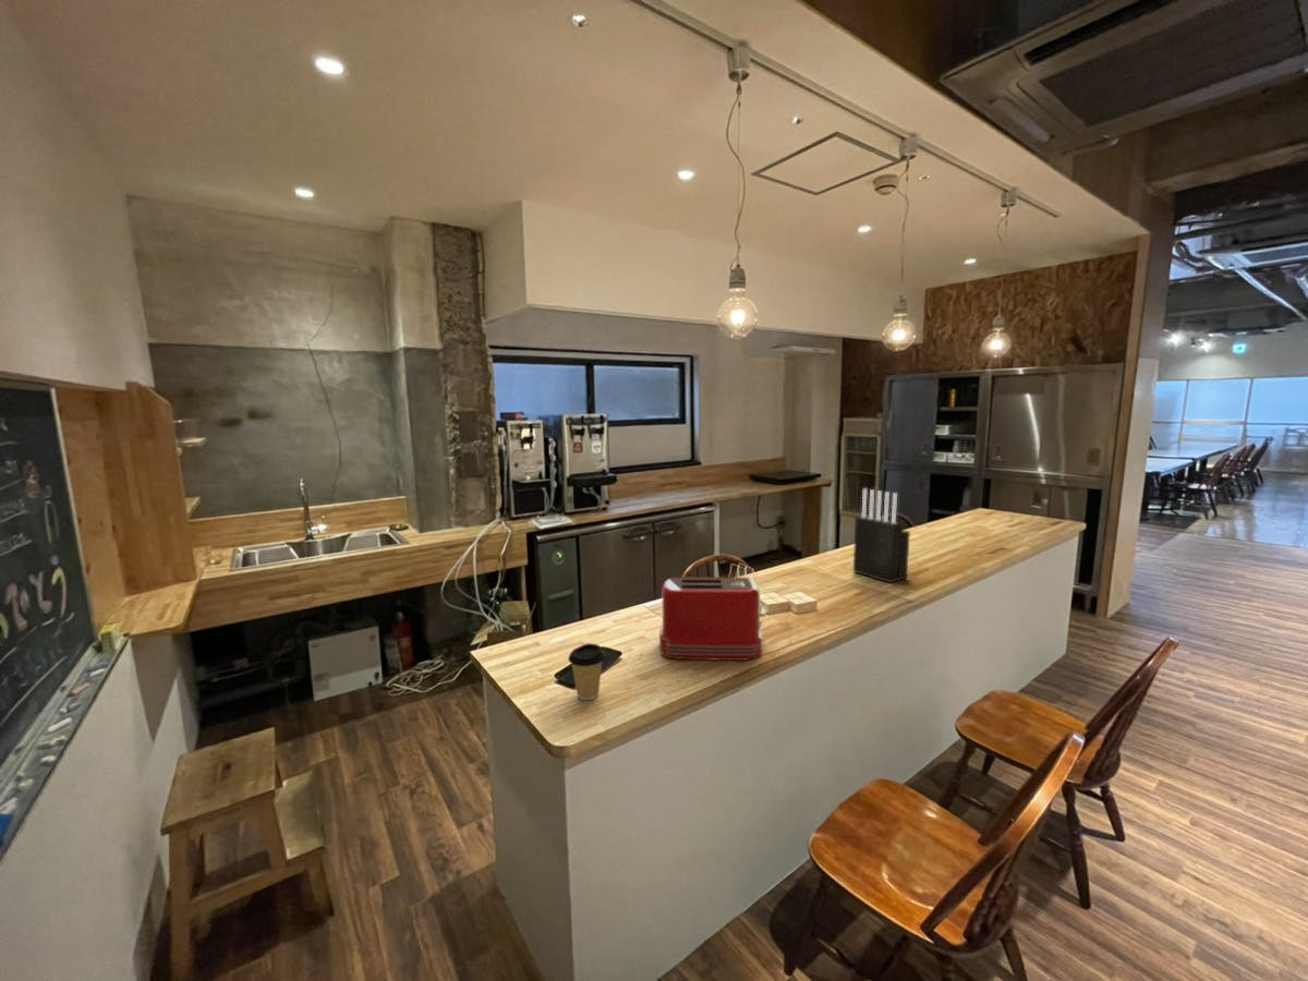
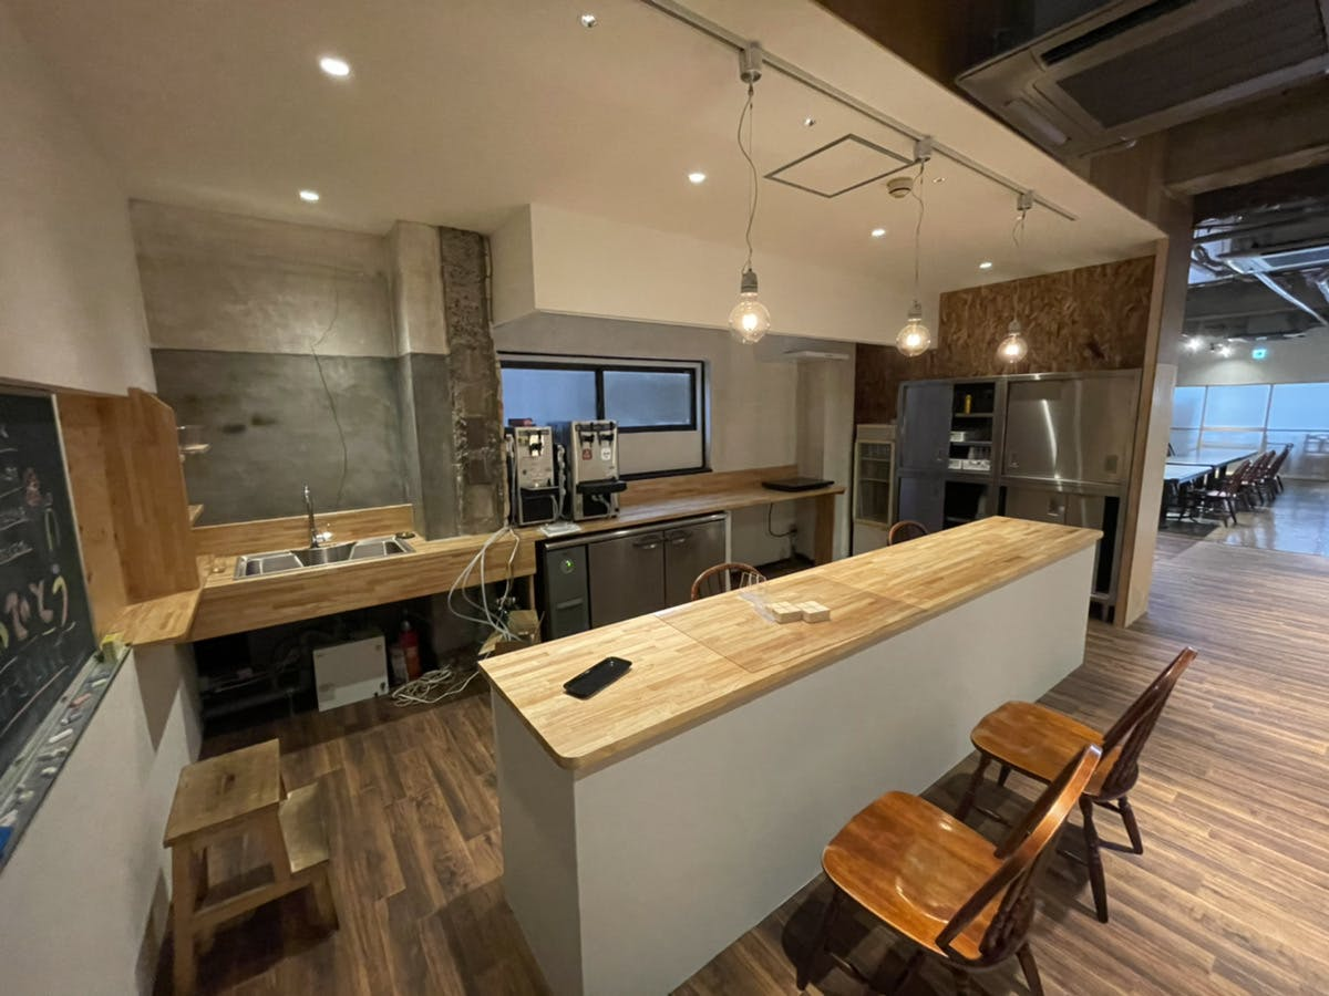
- coffee cup [567,642,606,701]
- toaster [658,576,767,662]
- knife block [852,487,911,584]
